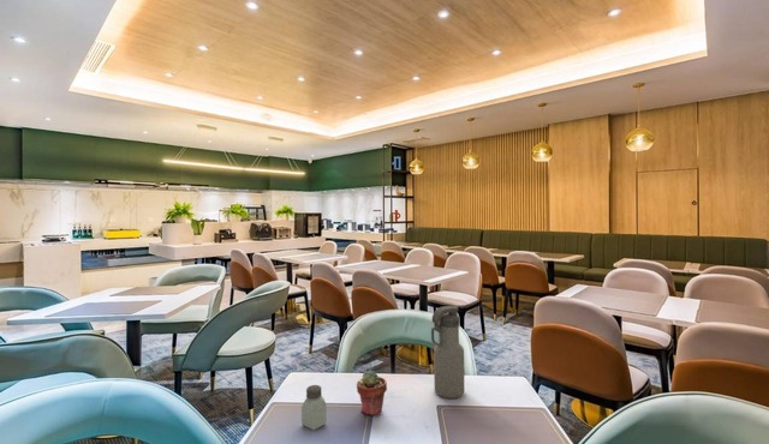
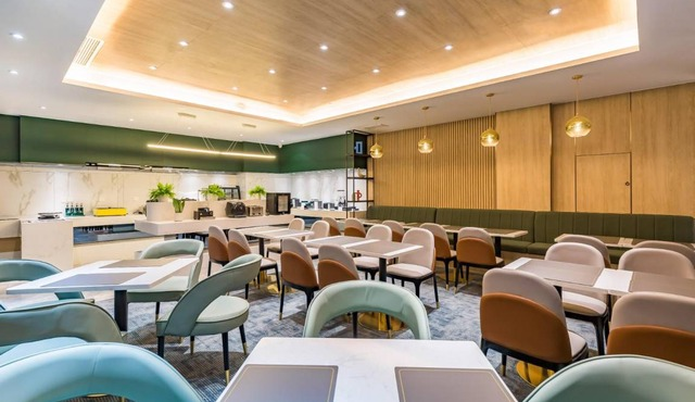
- water bottle [430,305,465,400]
- saltshaker [300,384,328,431]
- potted succulent [356,370,388,416]
